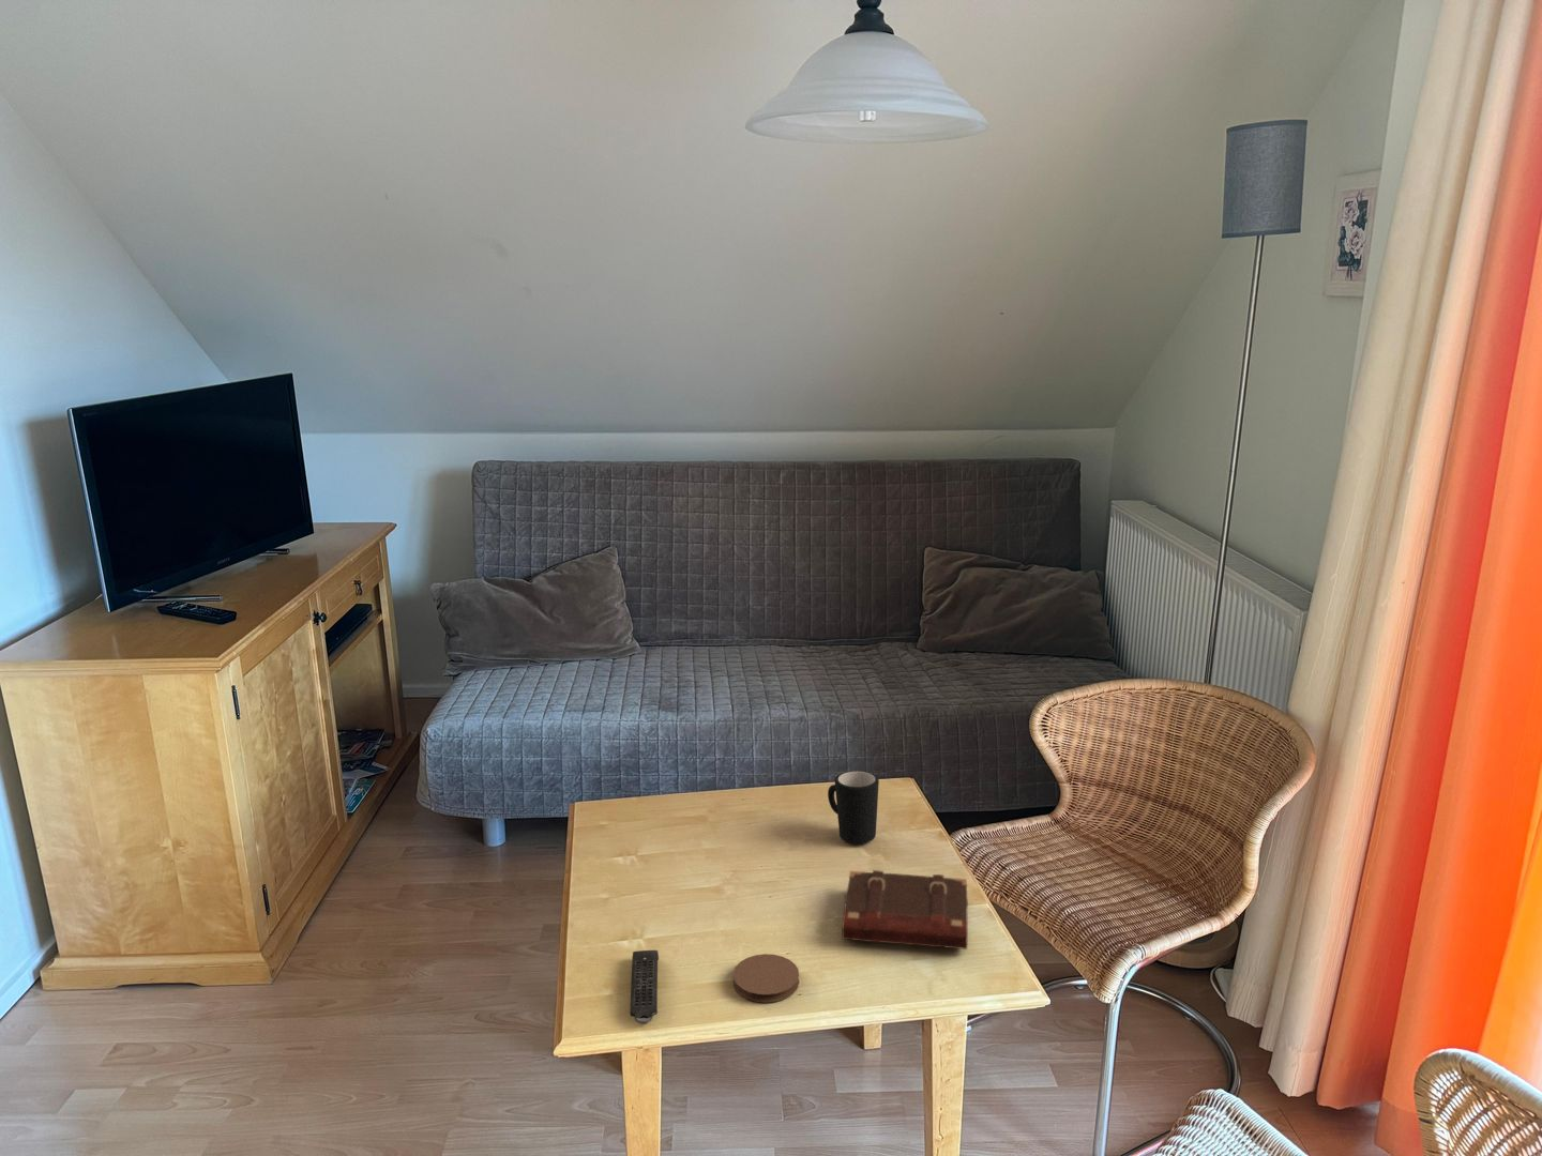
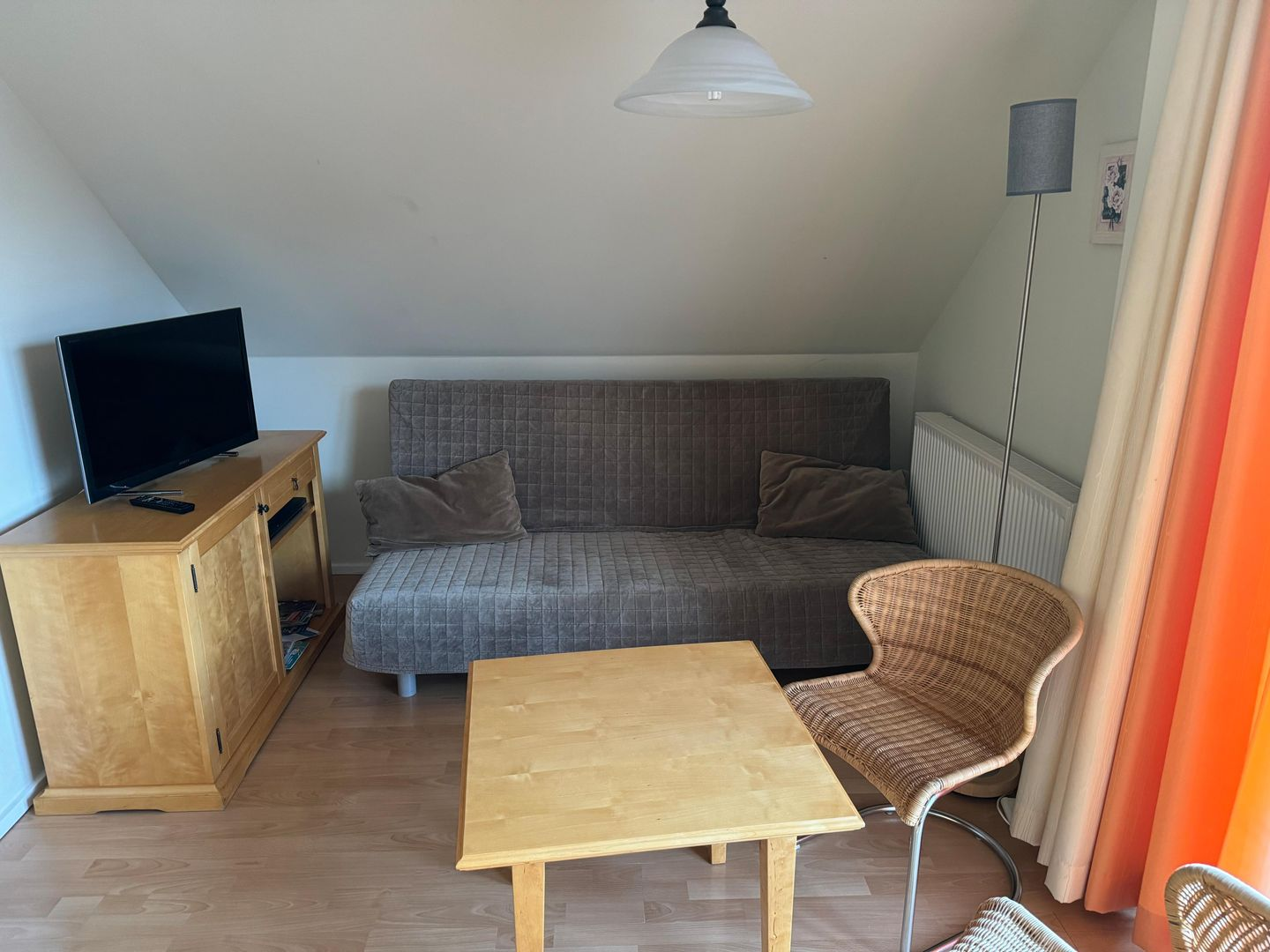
- mug [827,770,880,844]
- remote control [630,950,659,1025]
- coaster [732,953,800,1004]
- book [840,869,969,951]
